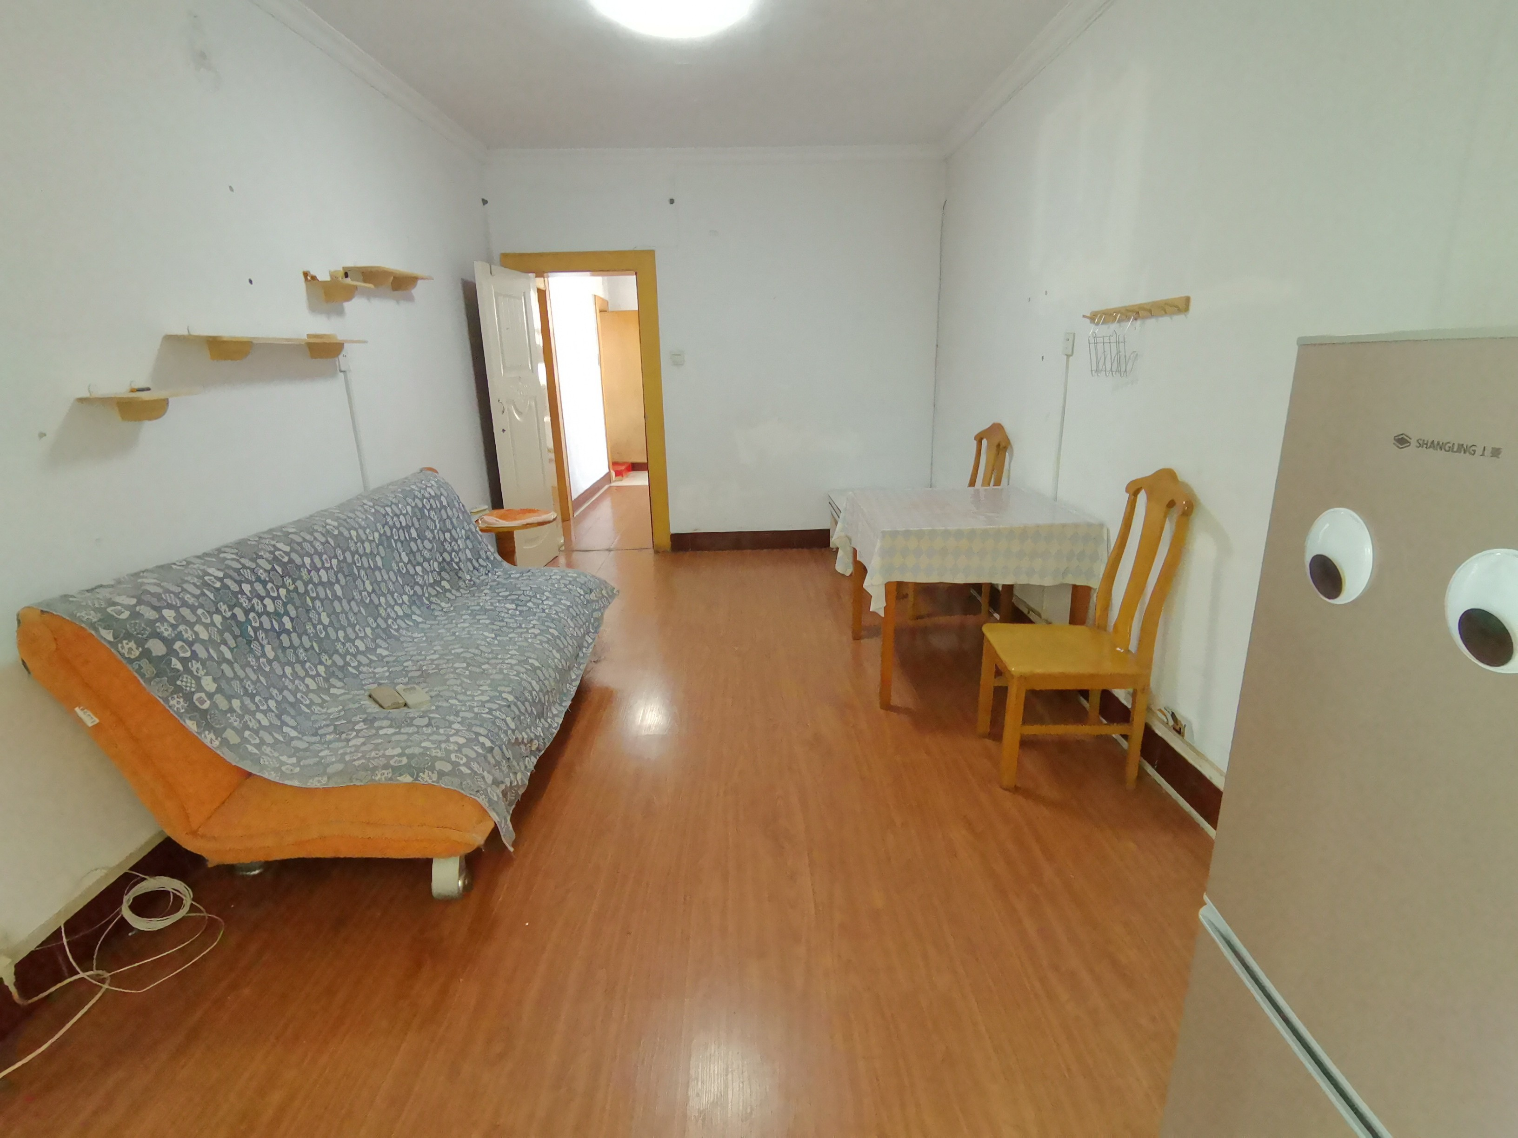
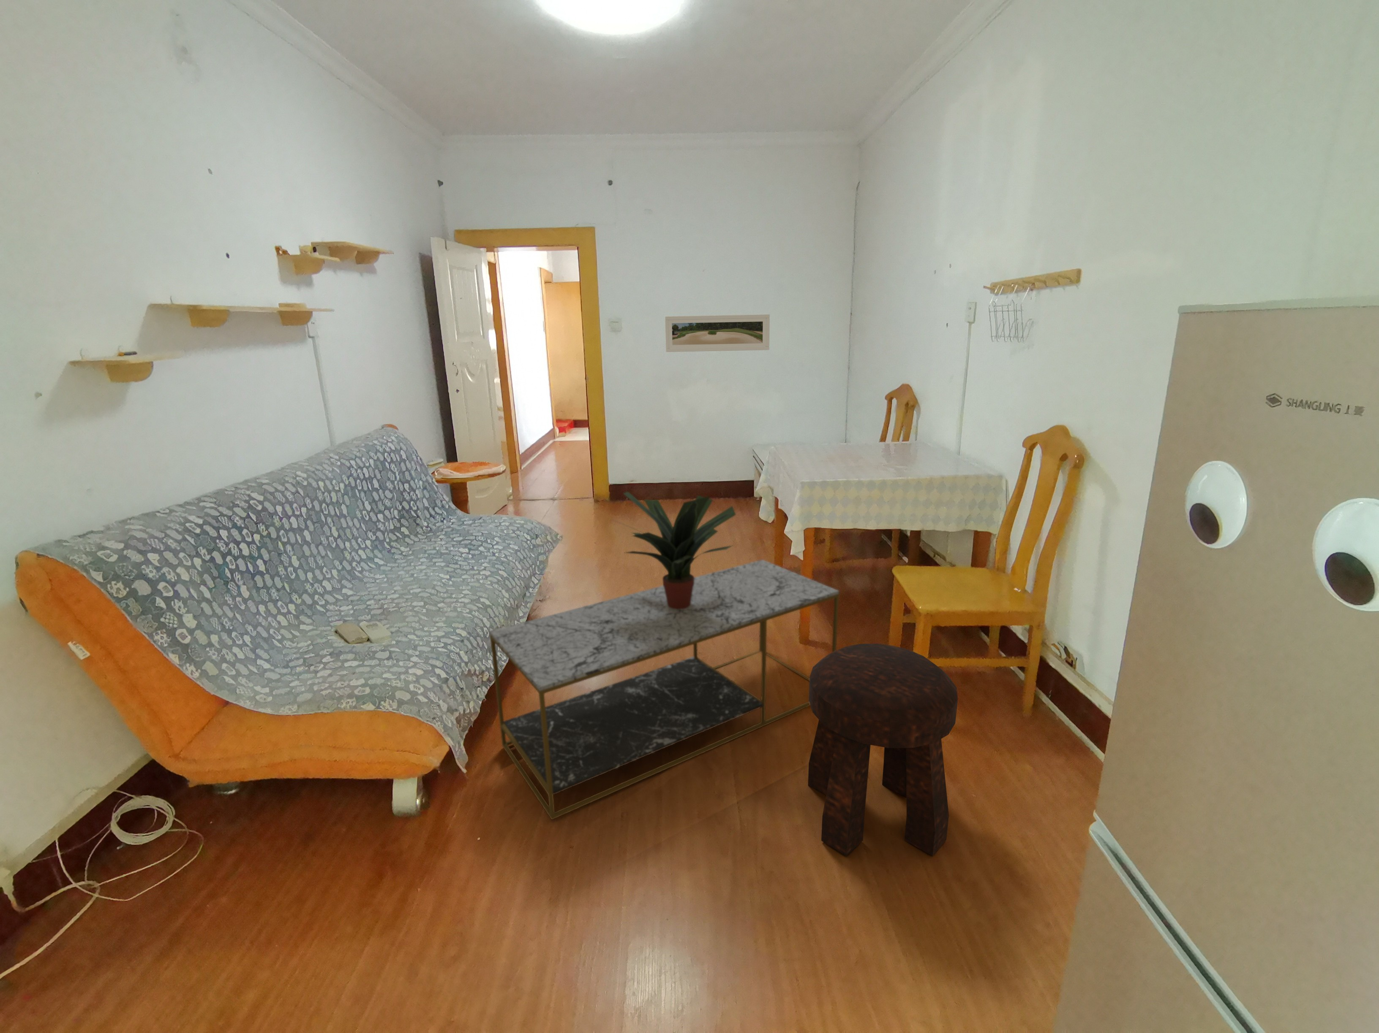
+ stool [808,643,958,856]
+ coffee table [489,559,840,820]
+ potted plant [610,492,736,609]
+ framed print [665,314,770,353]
